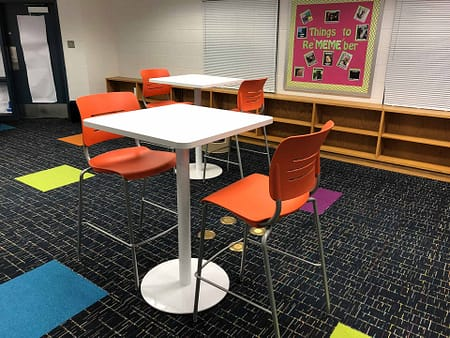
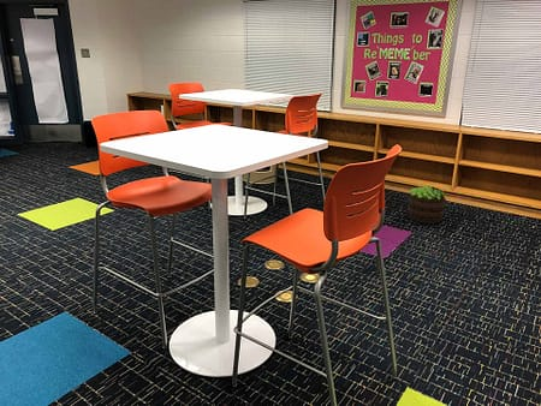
+ potted plant [406,185,447,225]
